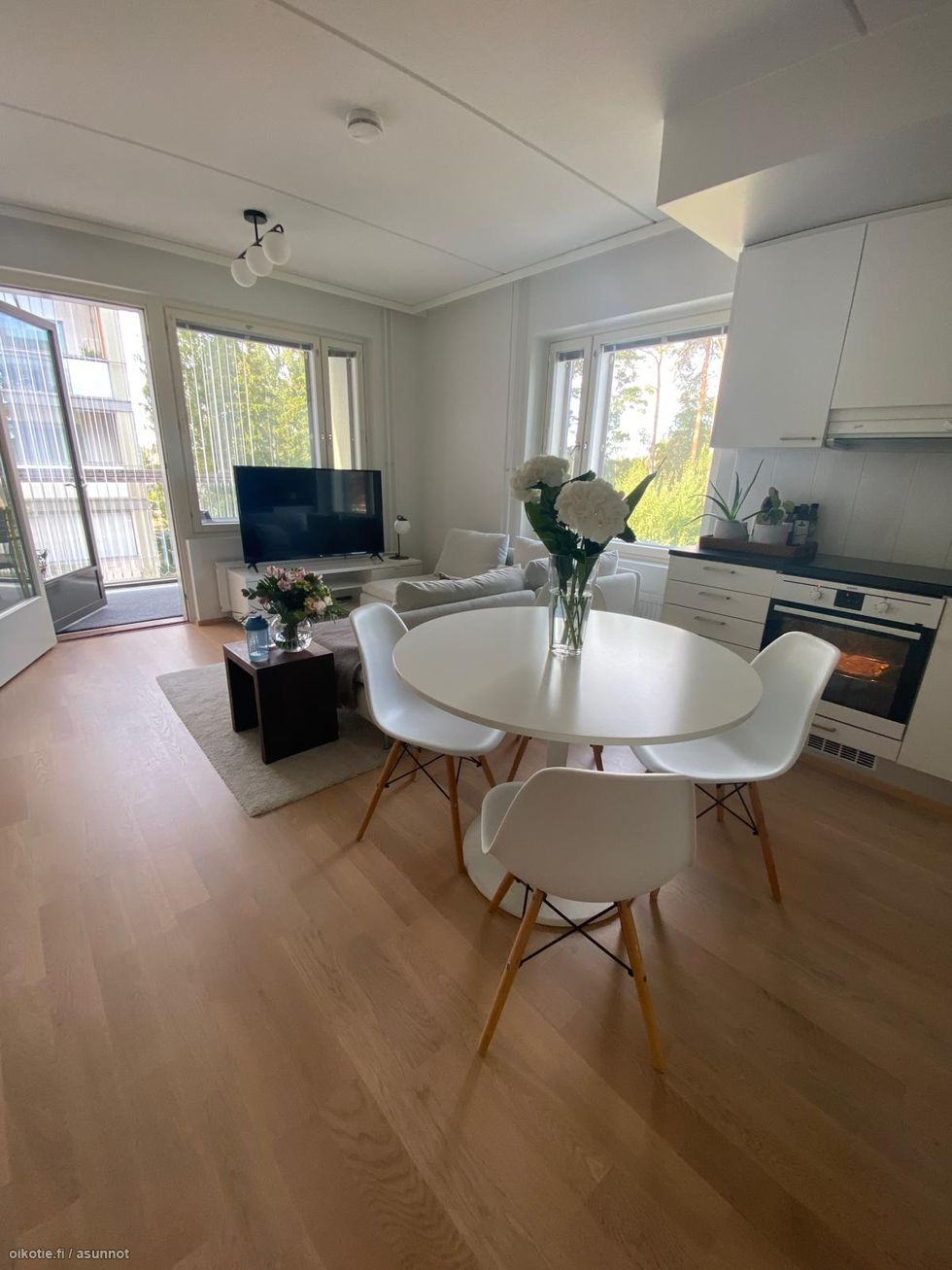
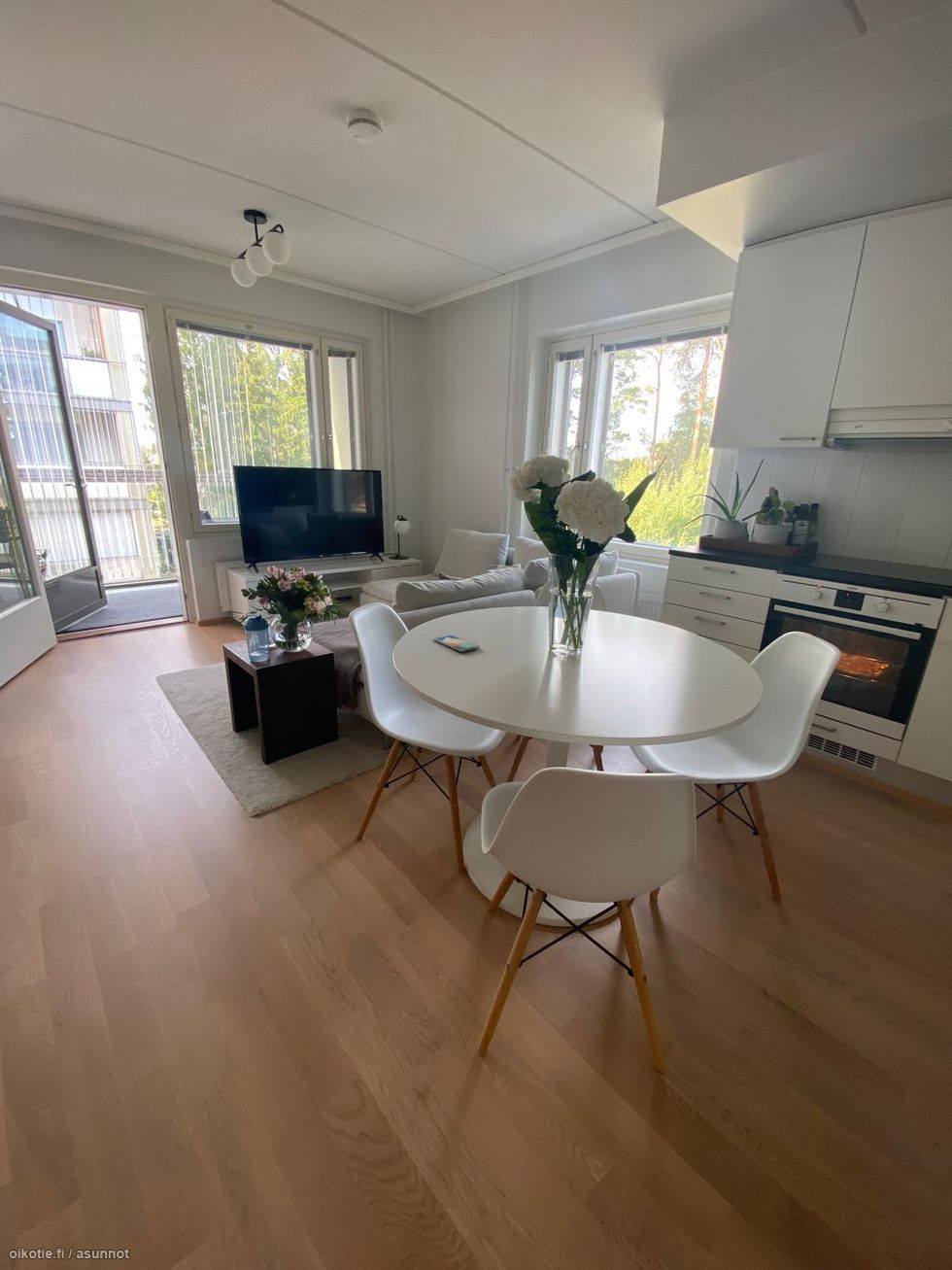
+ smartphone [432,635,480,652]
